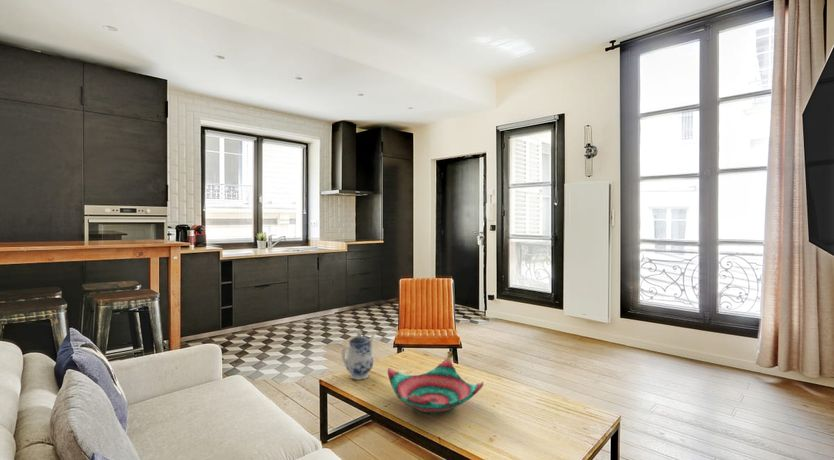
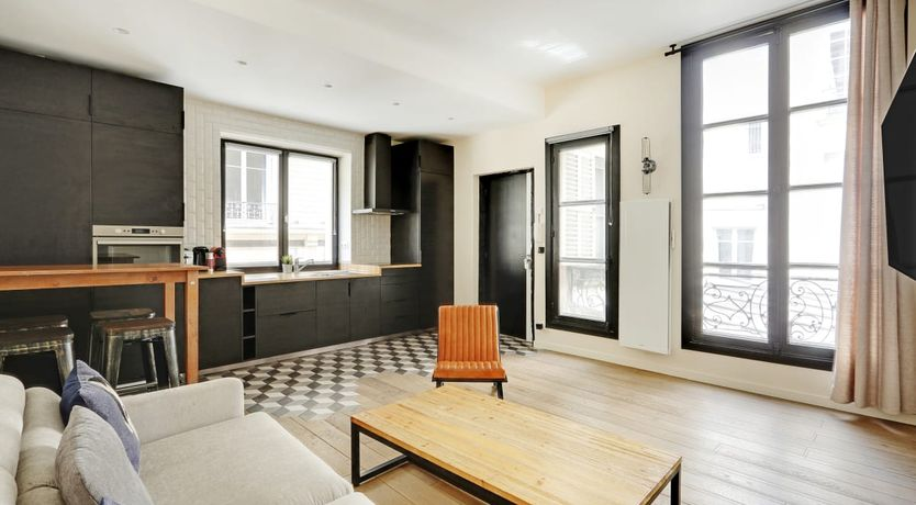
- teapot [341,330,376,381]
- decorative bowl [387,358,484,415]
